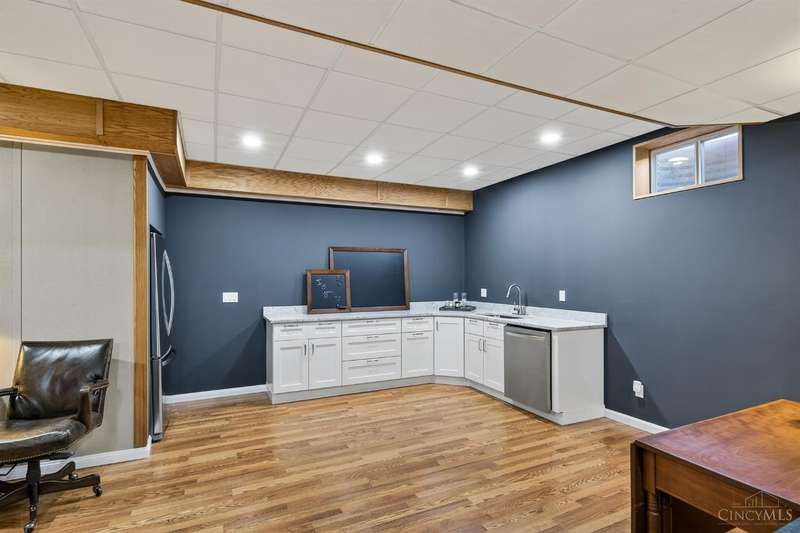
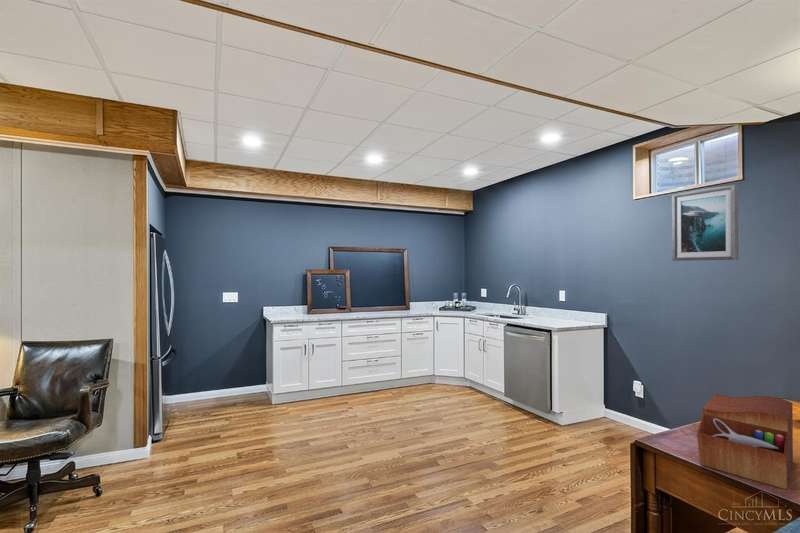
+ sewing box [696,393,794,491]
+ wall art [671,184,739,262]
